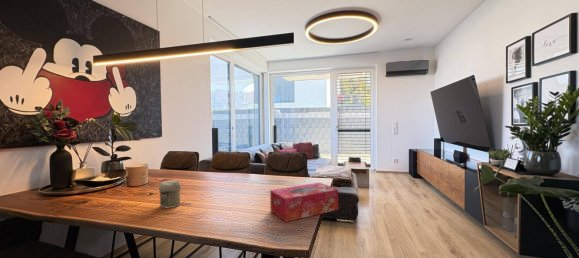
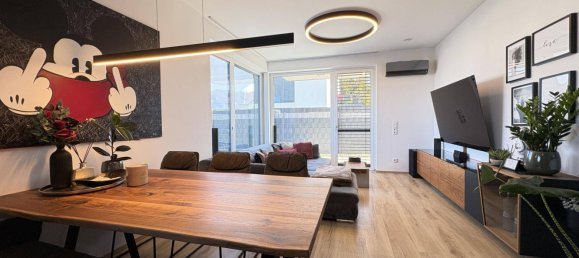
- tissue box [269,182,339,223]
- jar [158,180,182,209]
